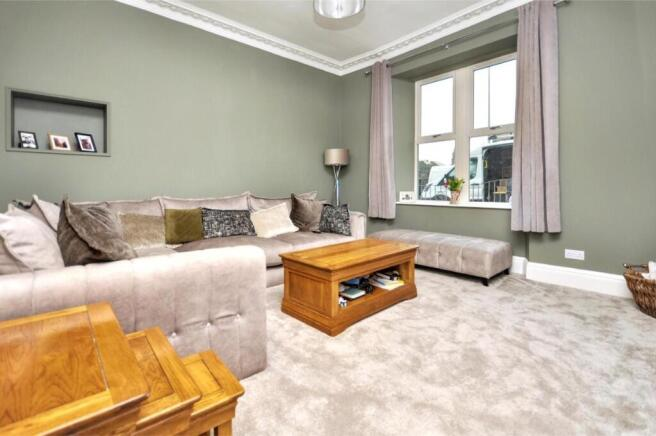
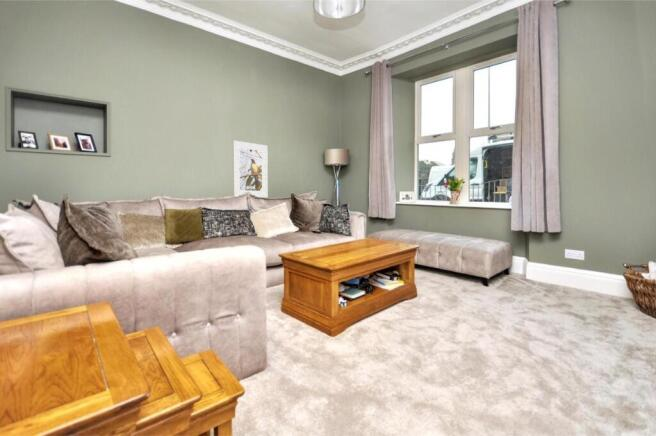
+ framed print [232,140,269,198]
